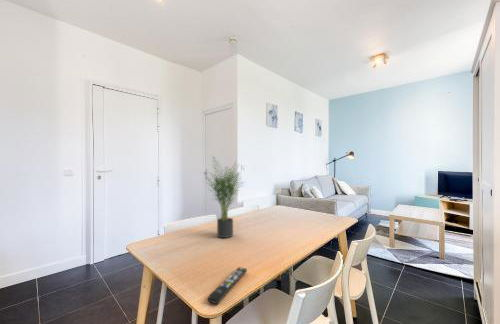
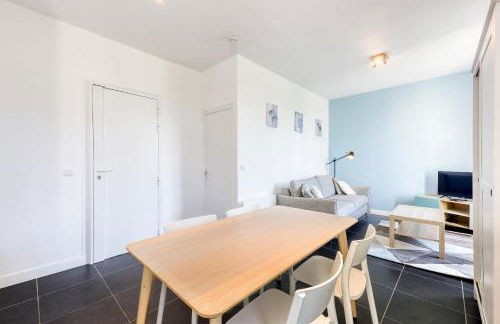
- remote control [206,266,248,306]
- potted plant [200,155,246,239]
